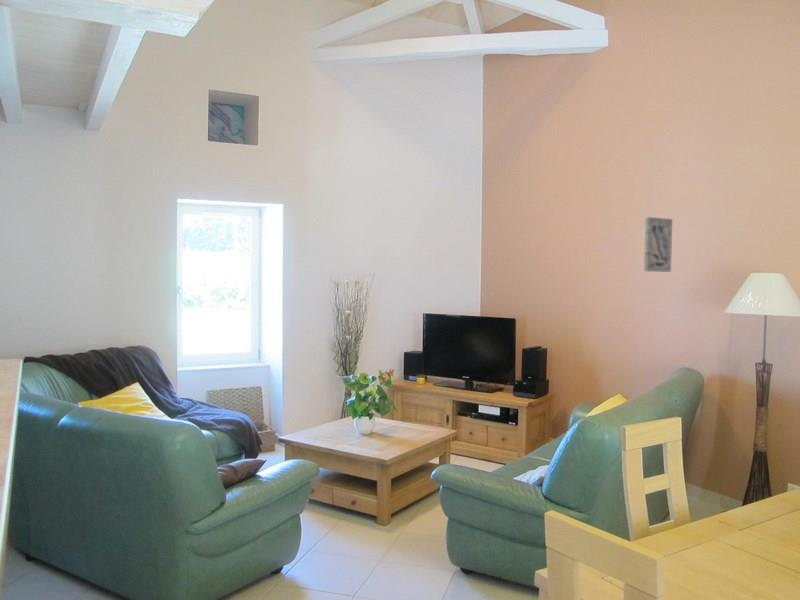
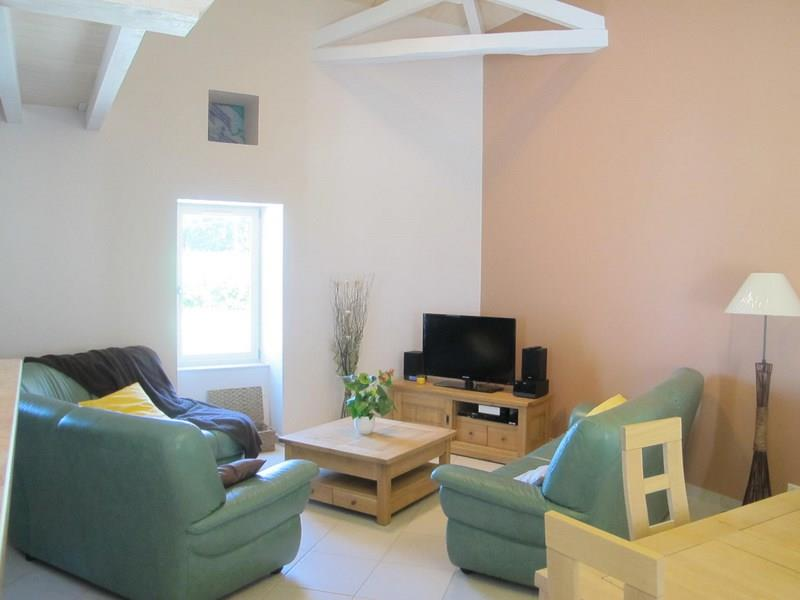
- wall art [643,216,673,273]
